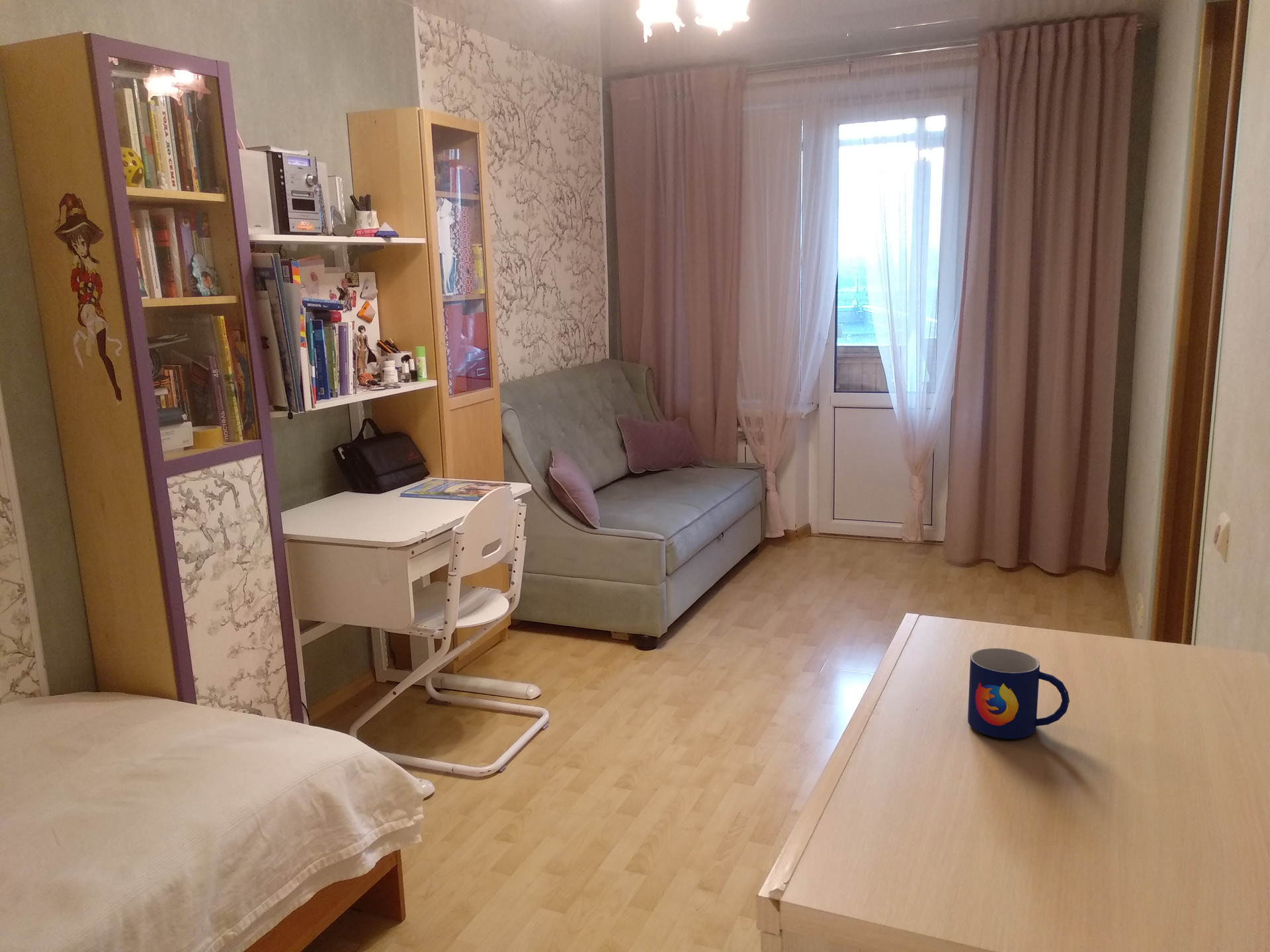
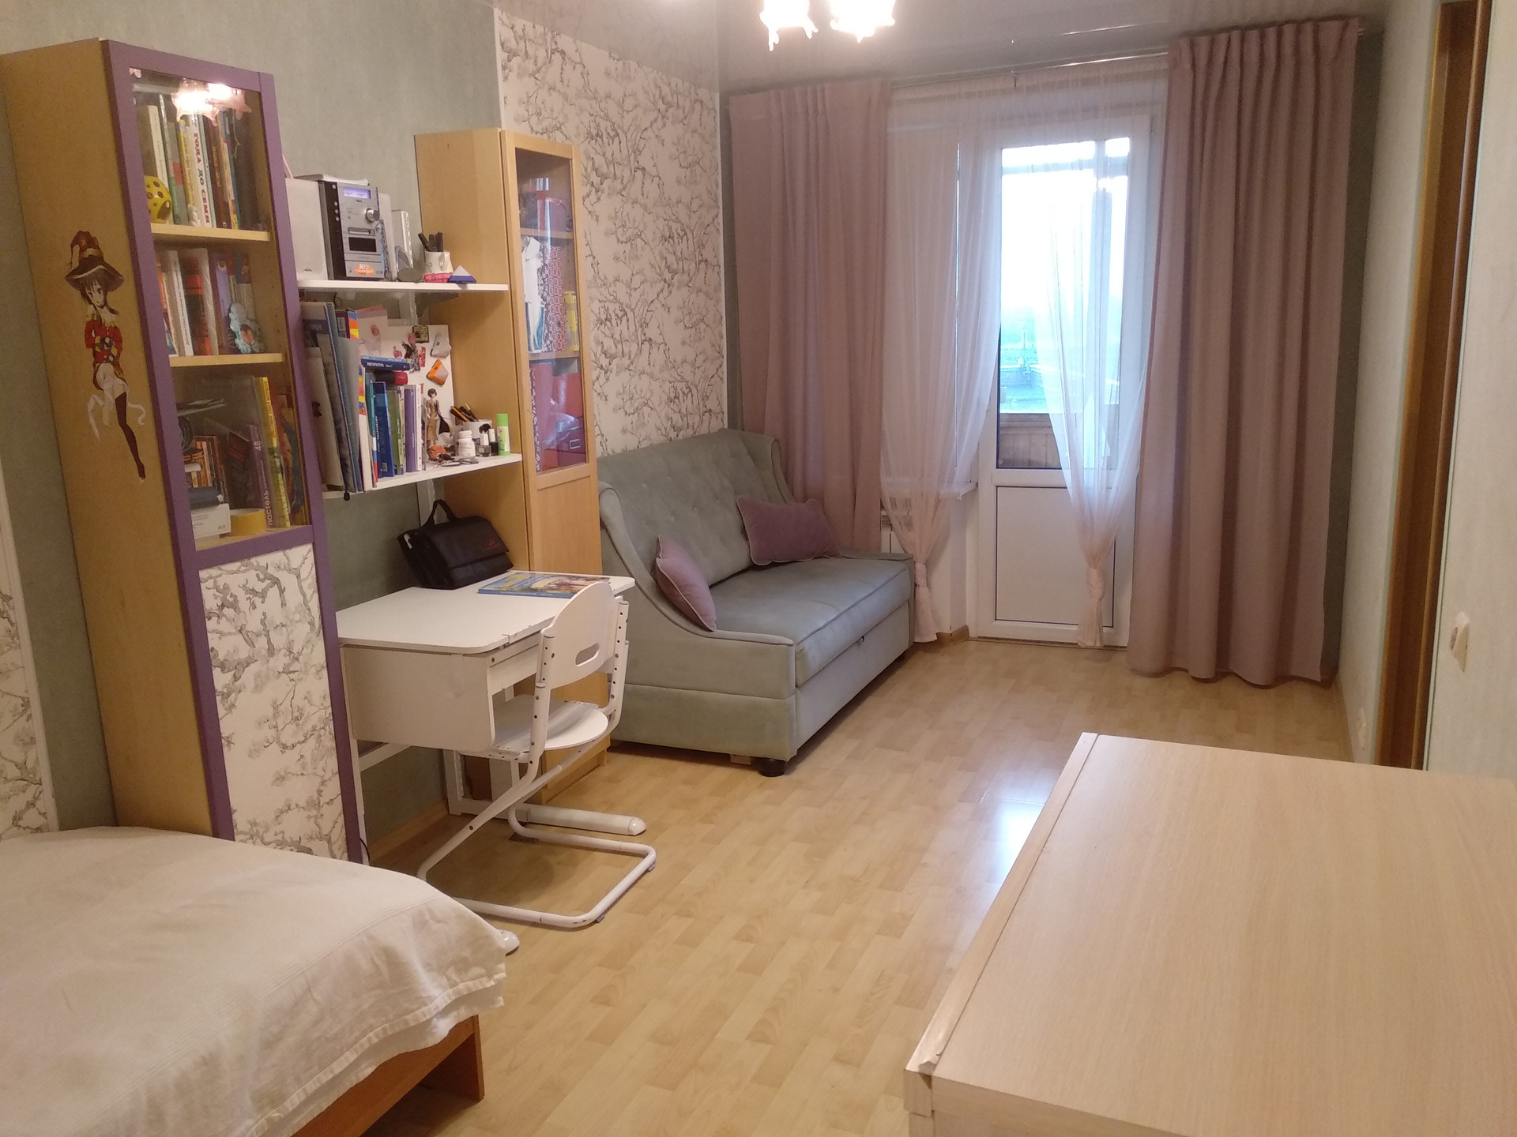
- mug [967,647,1070,740]
